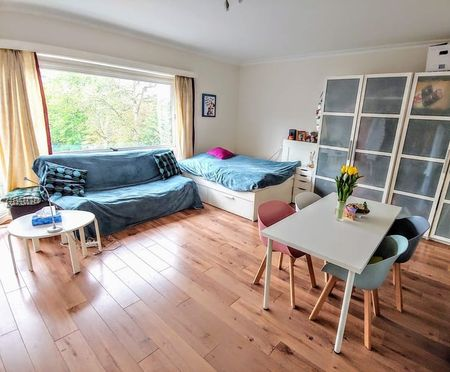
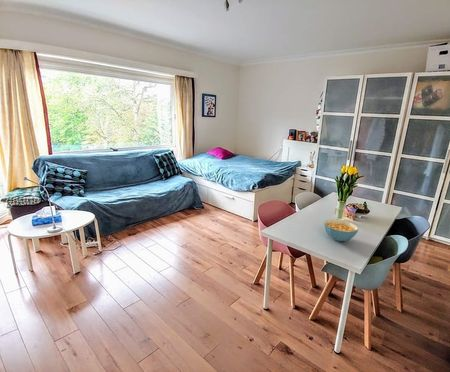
+ cereal bowl [323,218,359,242]
